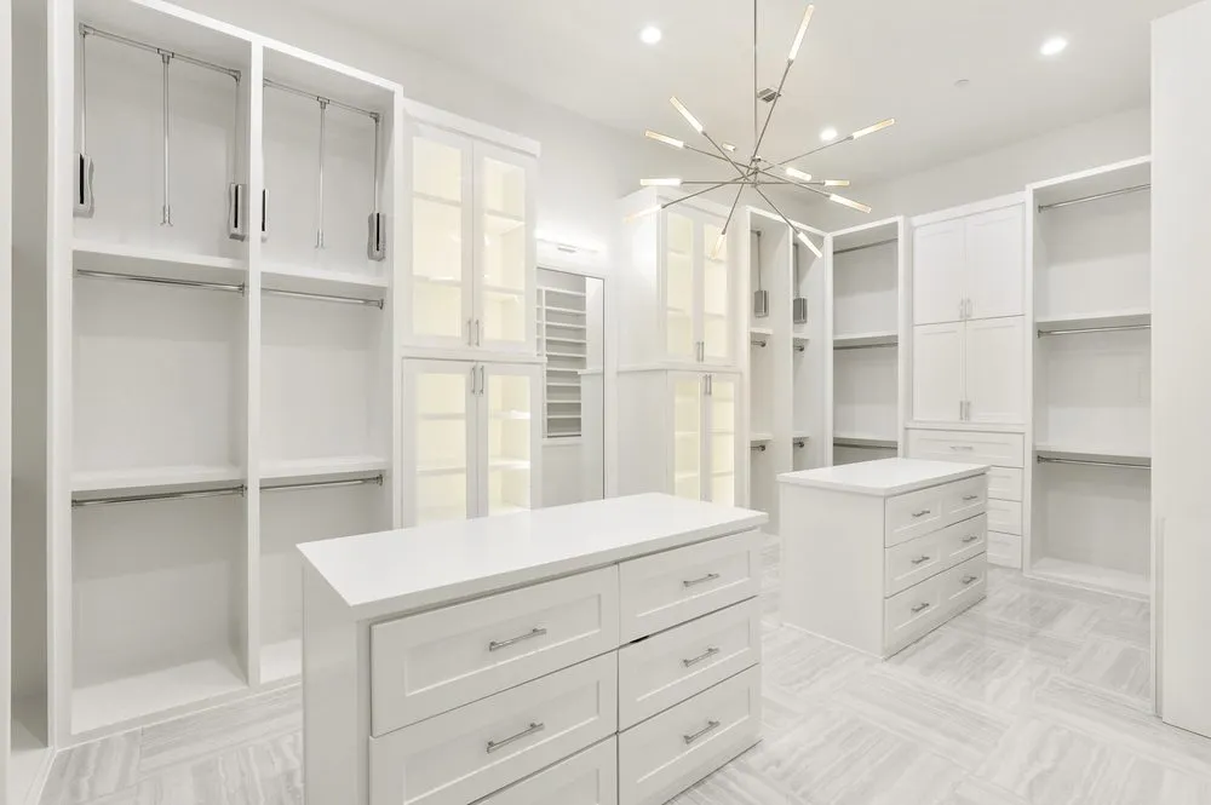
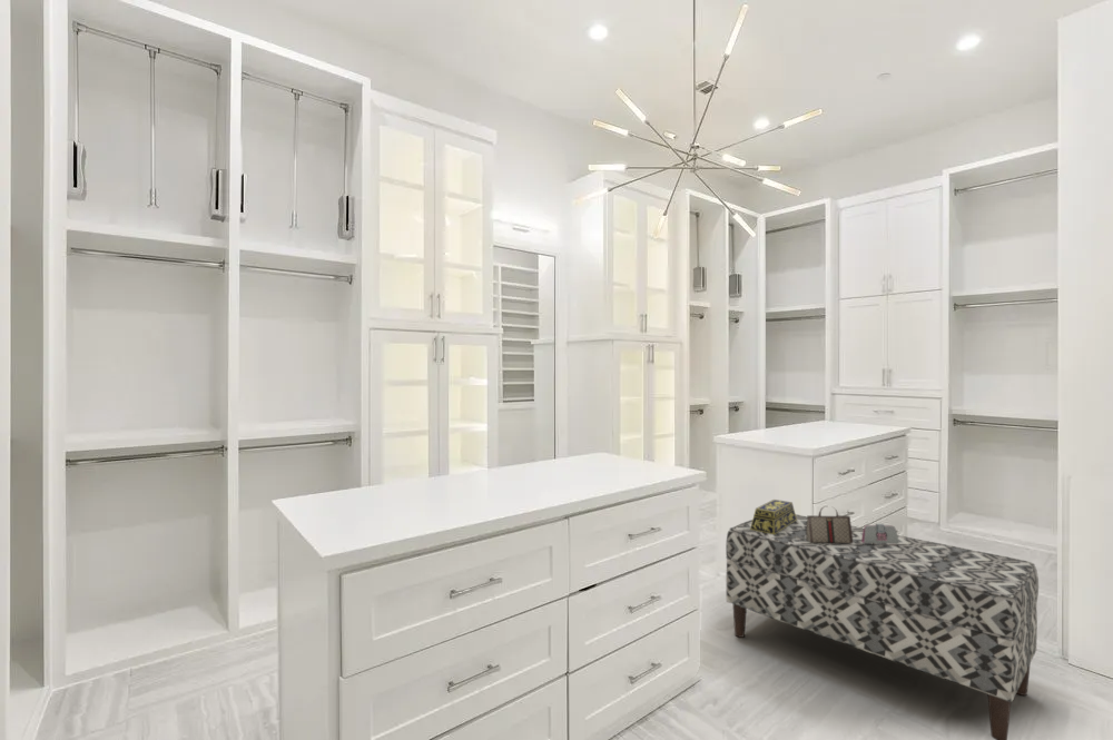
+ bench [725,513,1040,740]
+ decorative box [750,499,797,534]
+ handbag [806,505,899,543]
